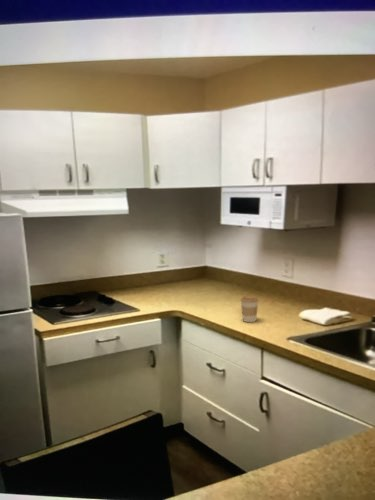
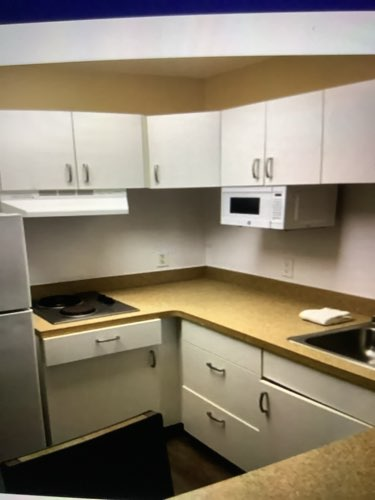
- coffee cup [240,295,260,323]
